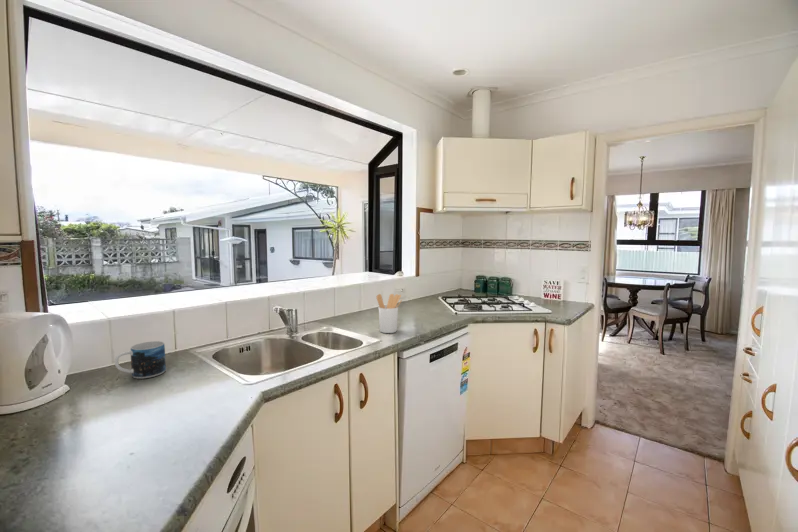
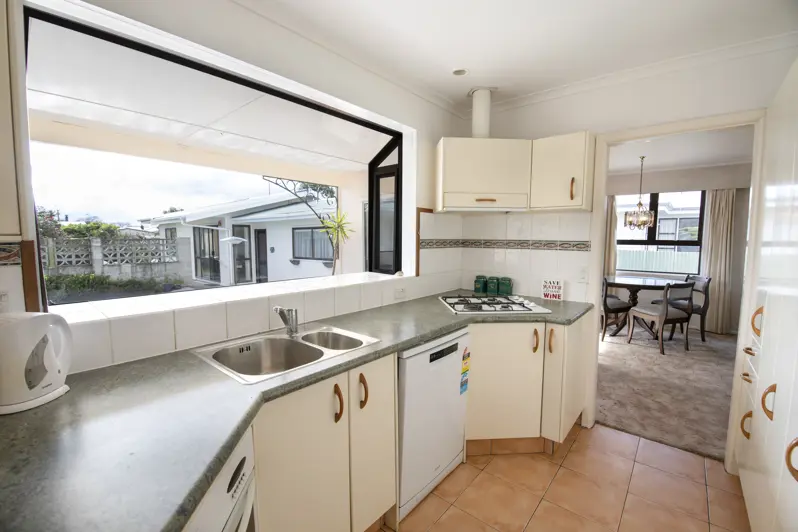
- mug [114,340,167,380]
- utensil holder [375,293,403,334]
